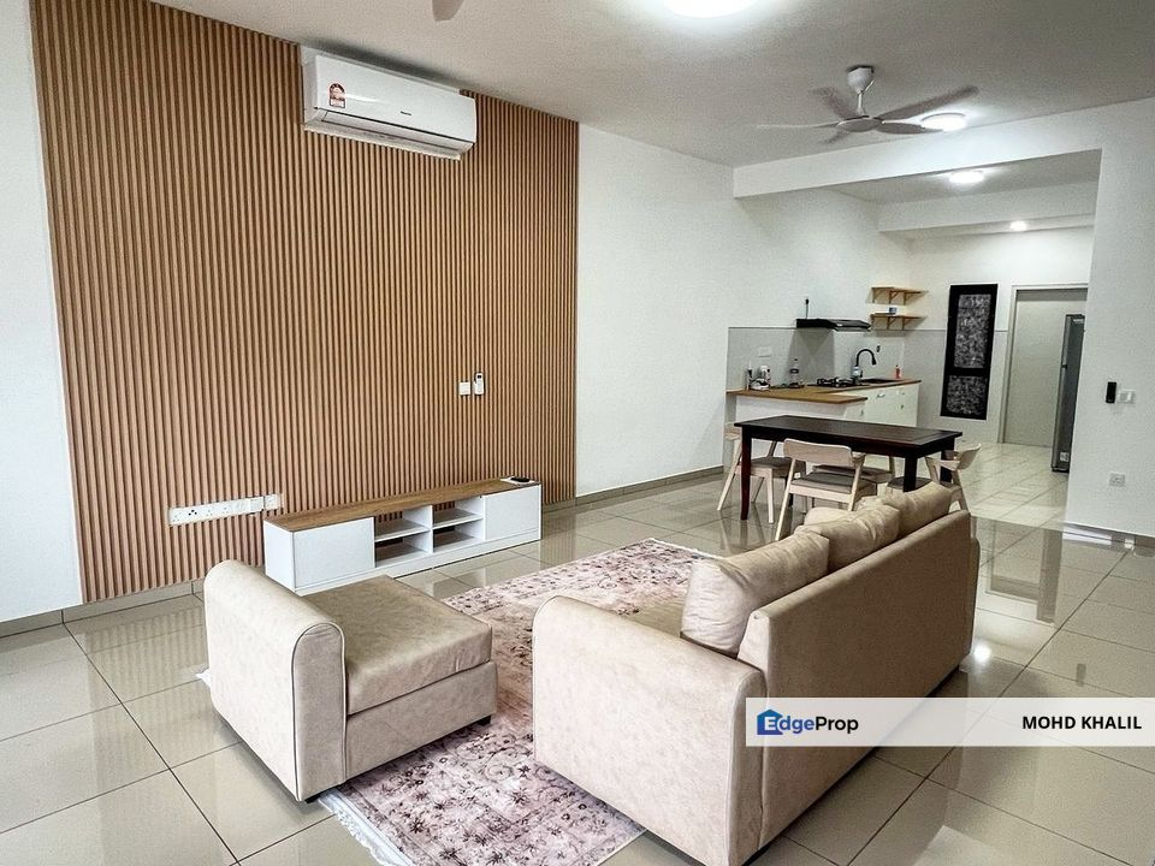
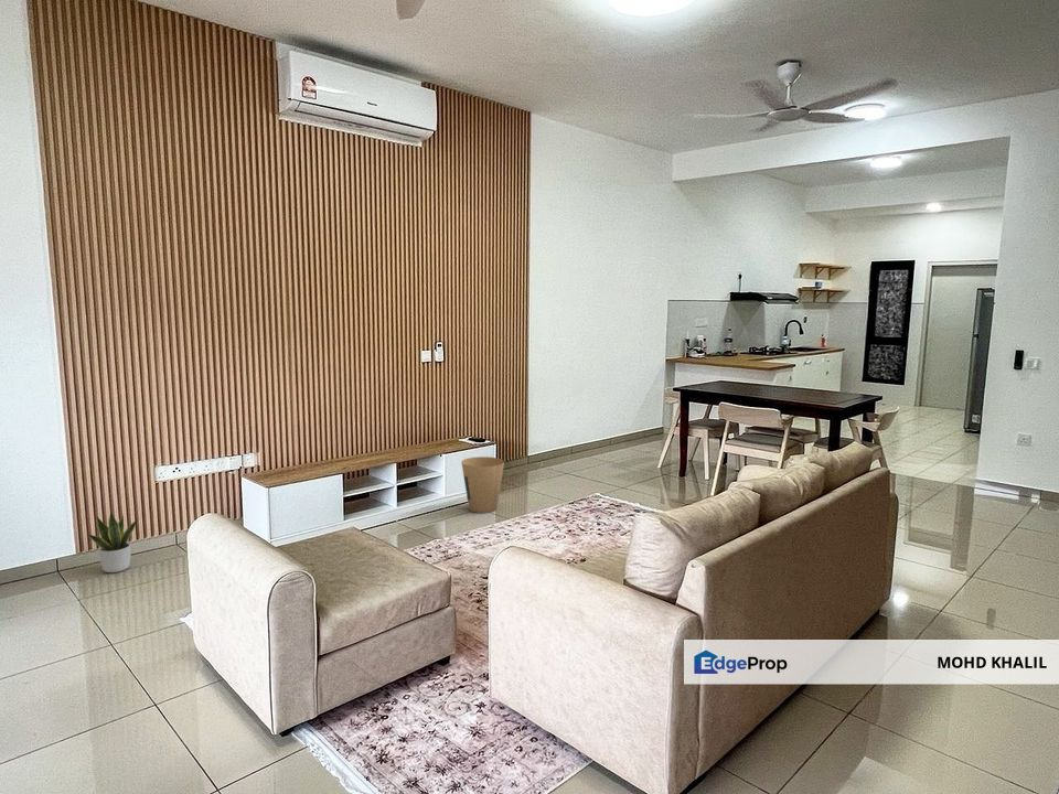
+ trash can [460,455,505,514]
+ potted plant [88,508,140,573]
